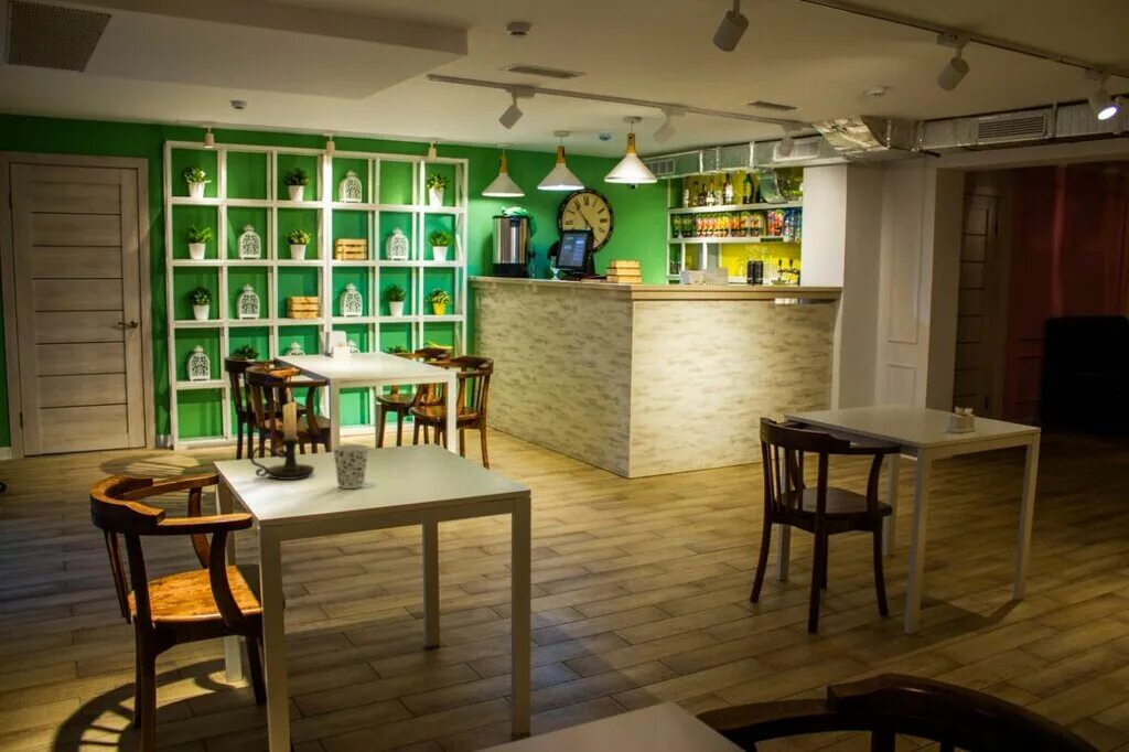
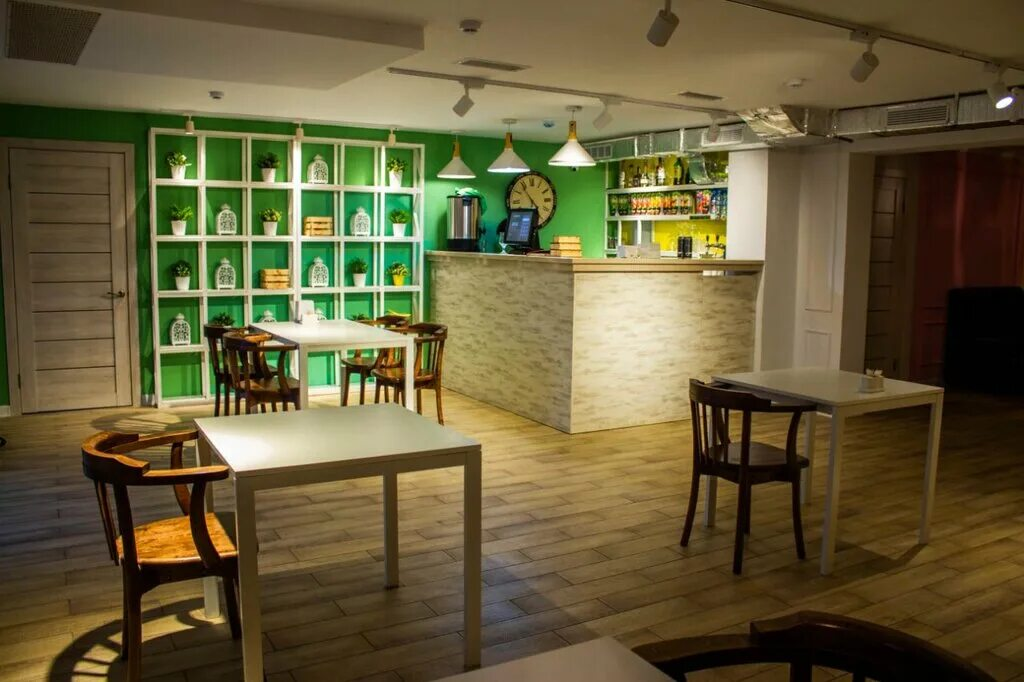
- cup [332,443,370,490]
- candle holder [249,389,315,481]
